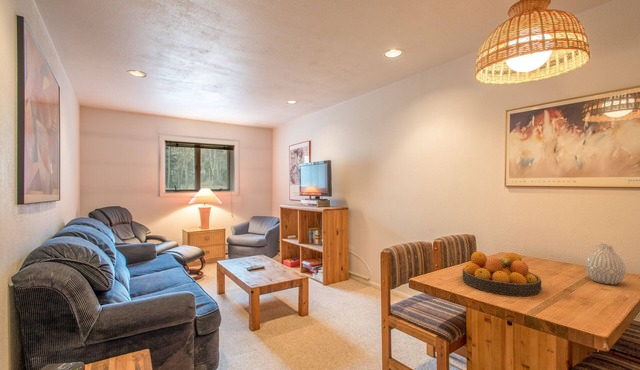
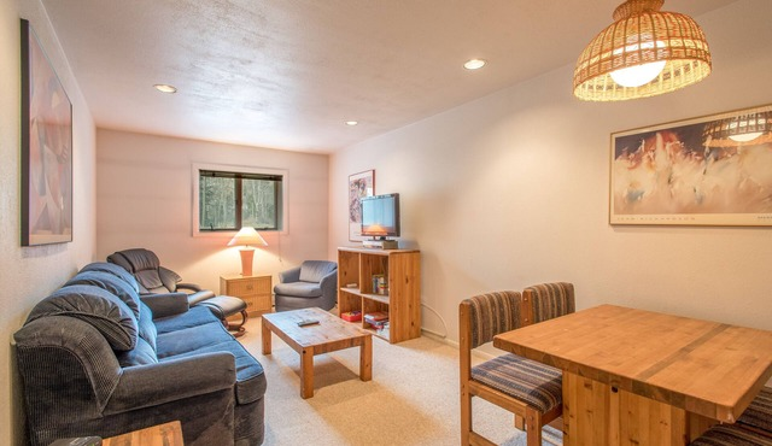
- fruit bowl [461,251,542,297]
- vase [584,242,627,285]
